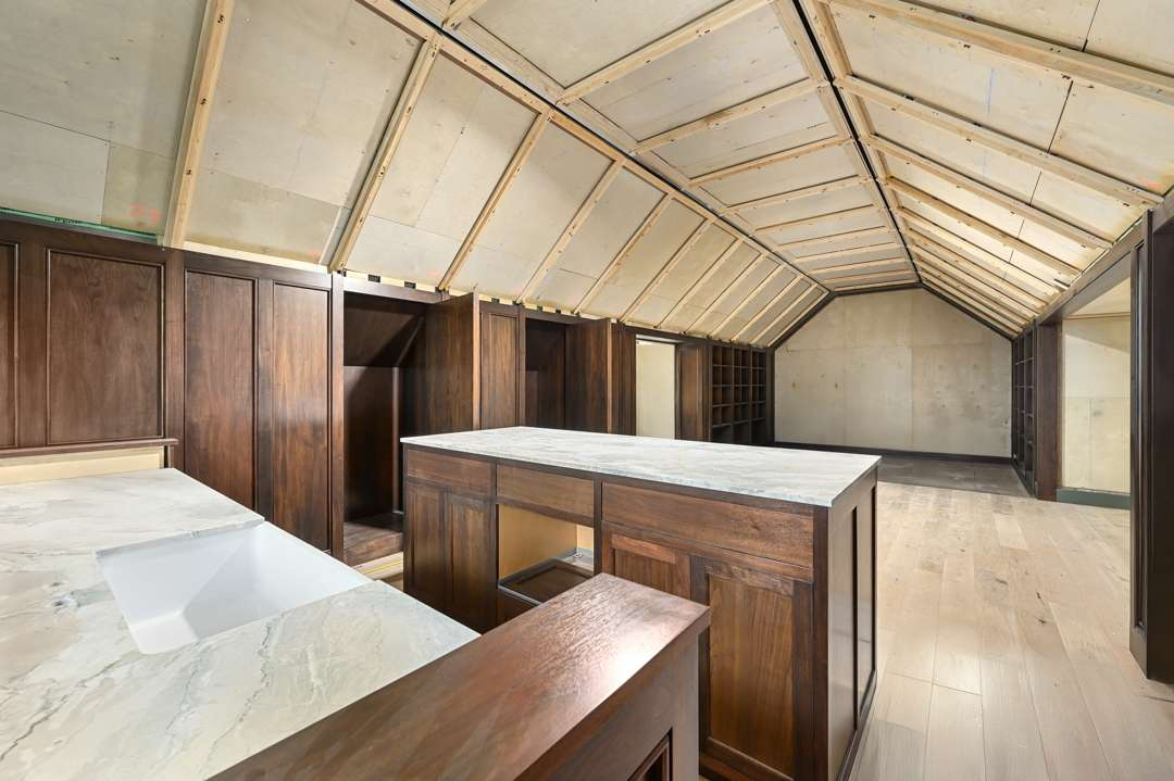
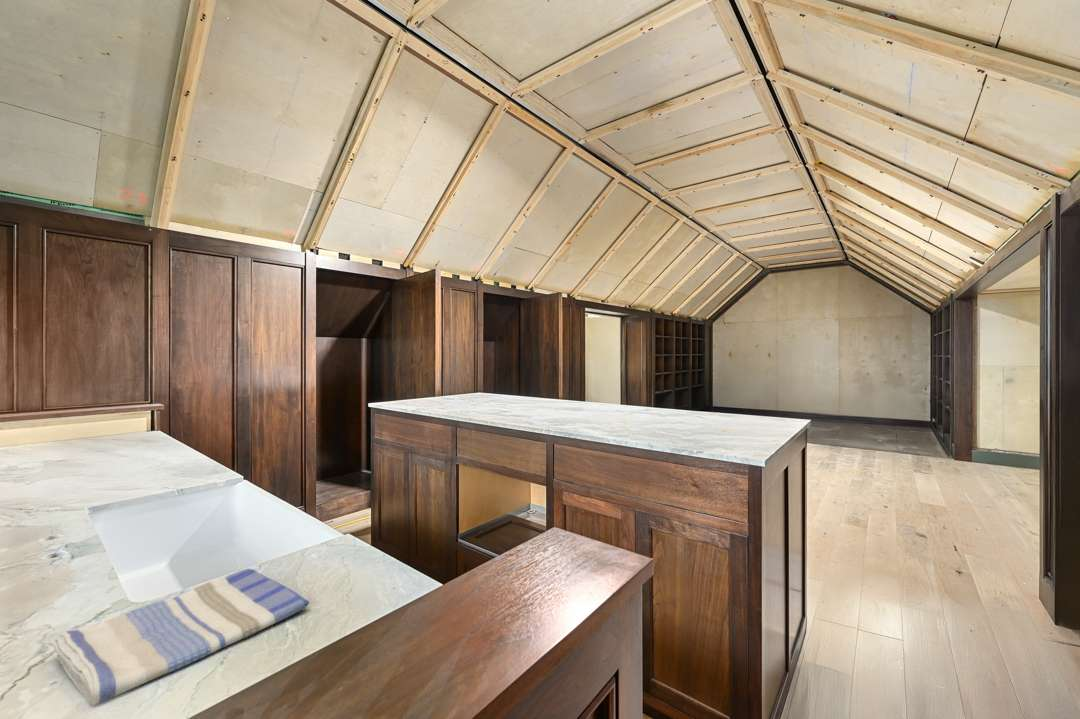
+ dish towel [48,568,310,706]
